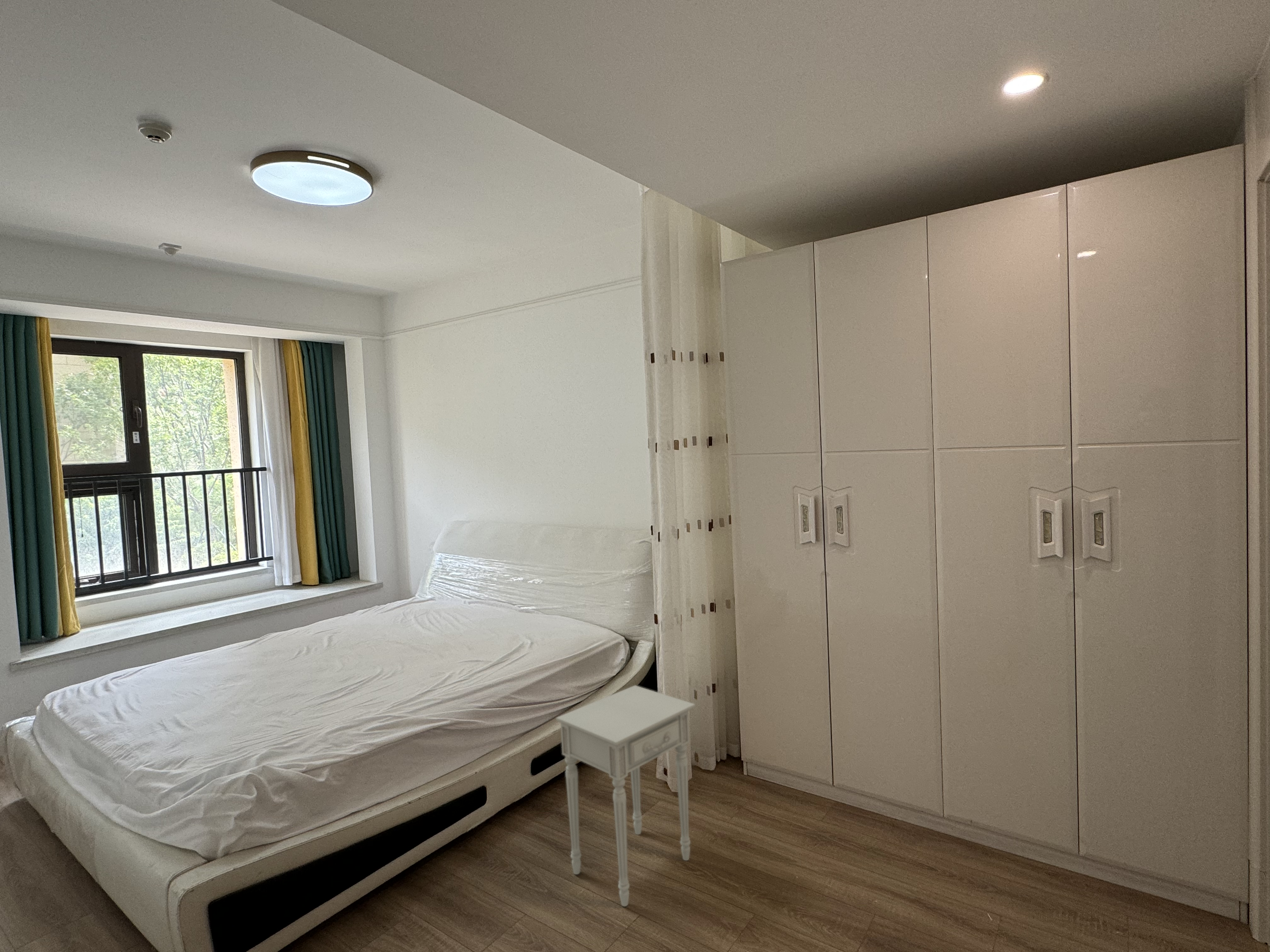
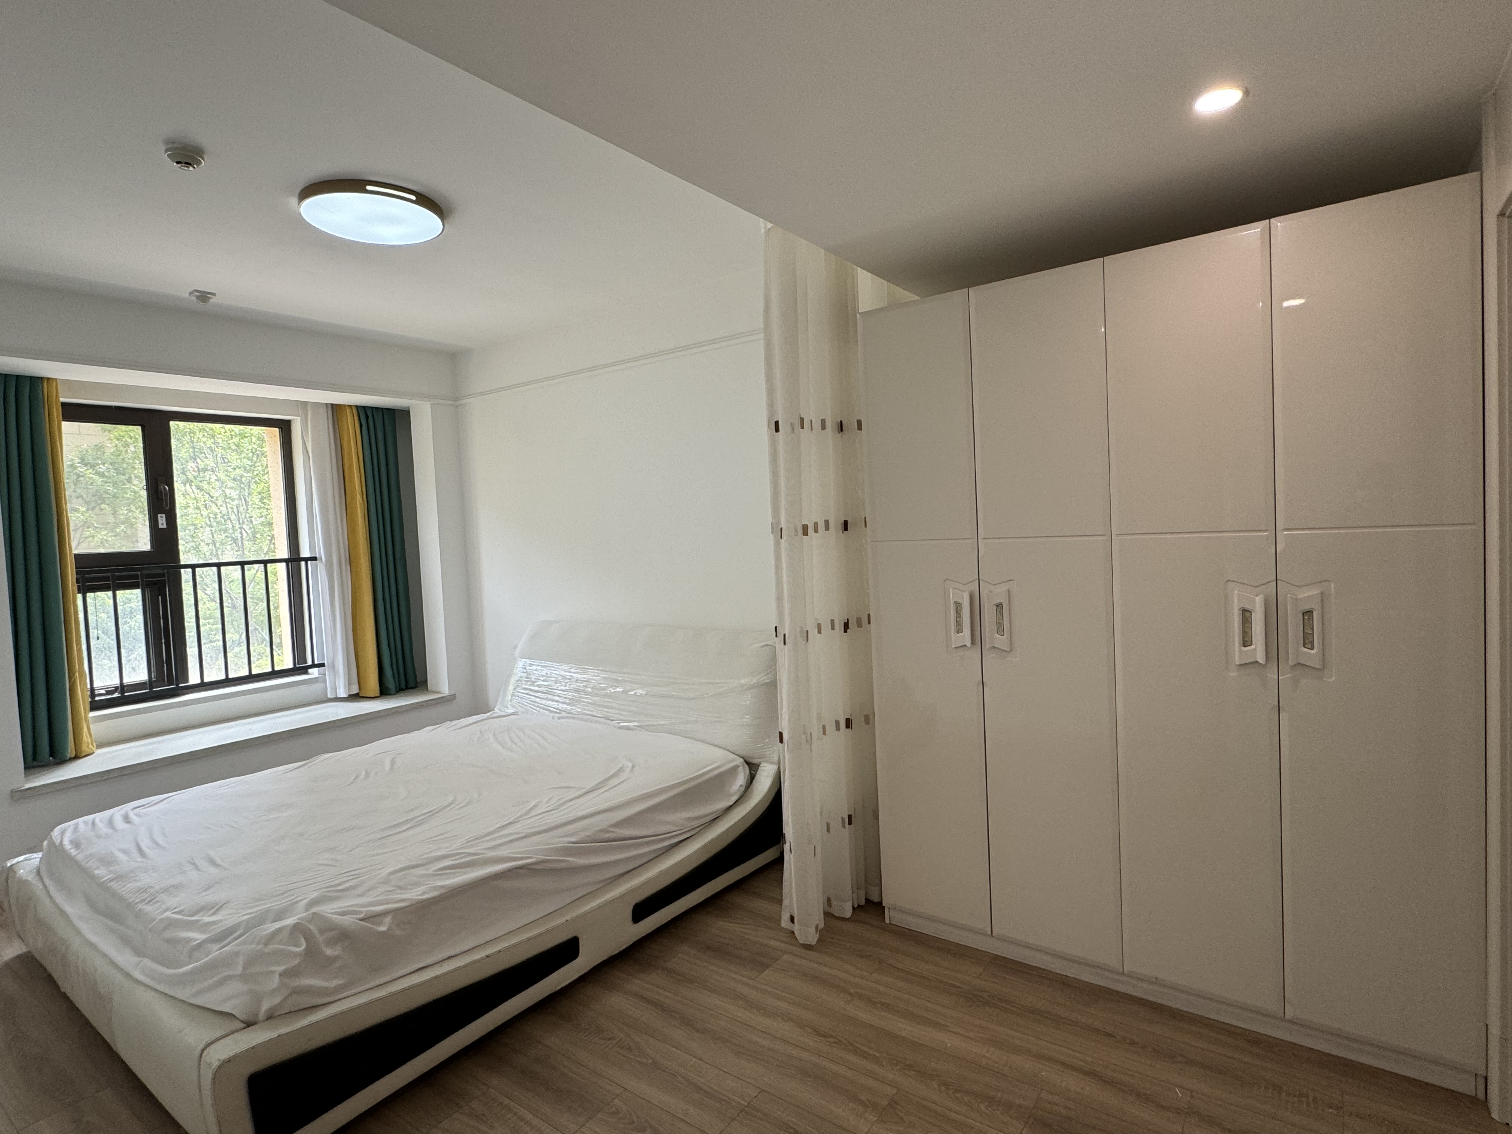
- nightstand [556,685,696,907]
